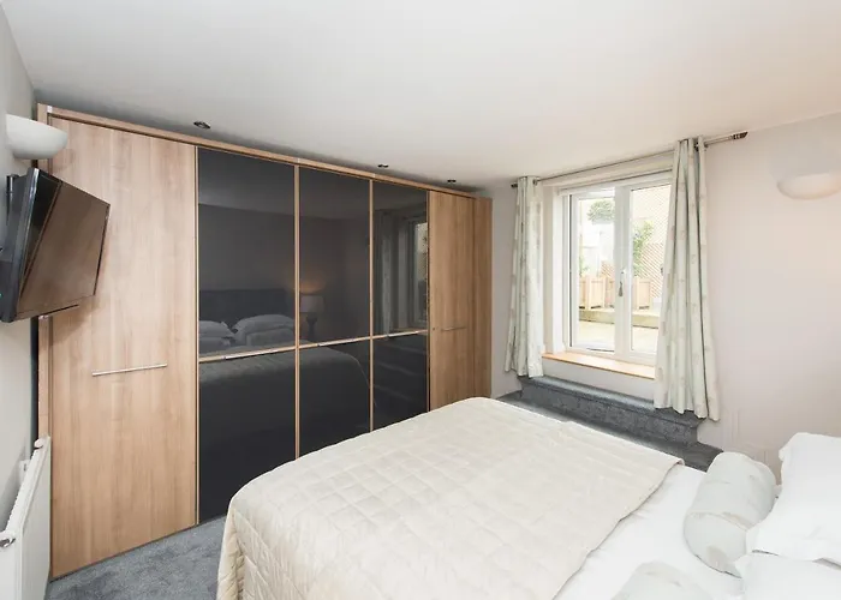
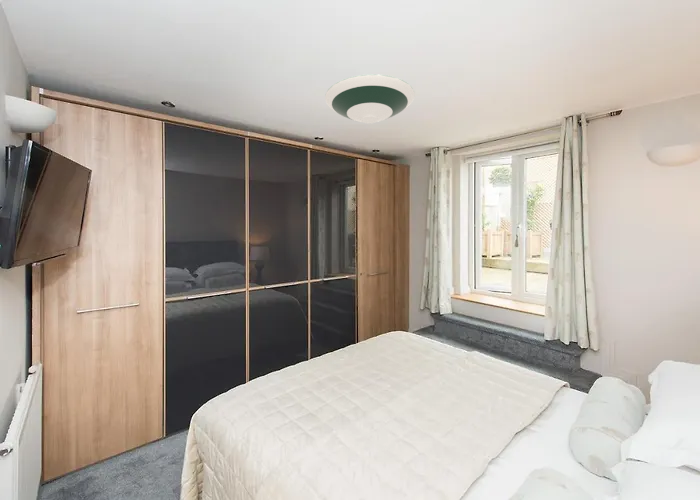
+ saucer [324,73,416,124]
